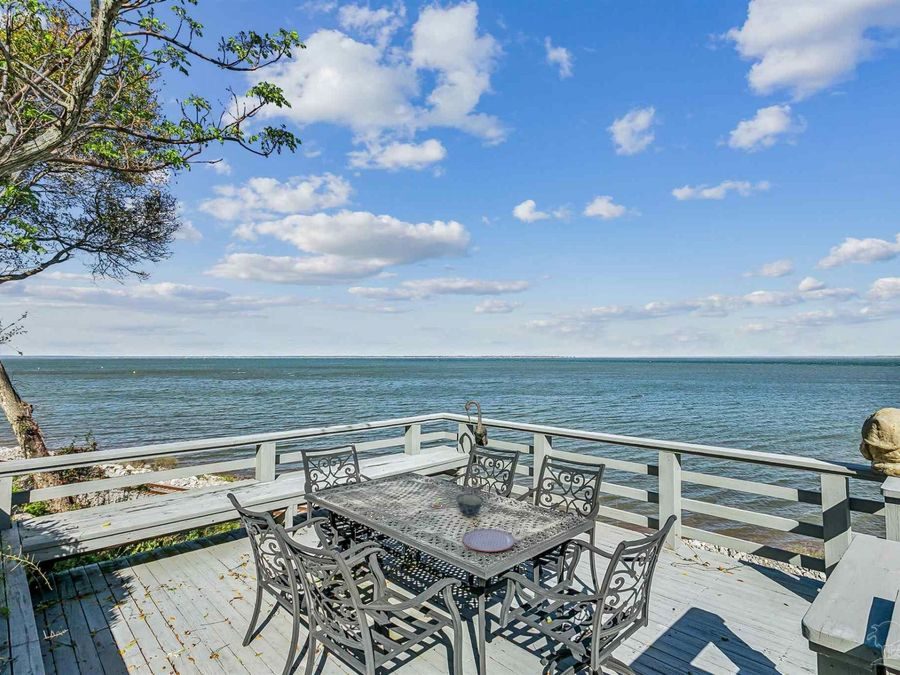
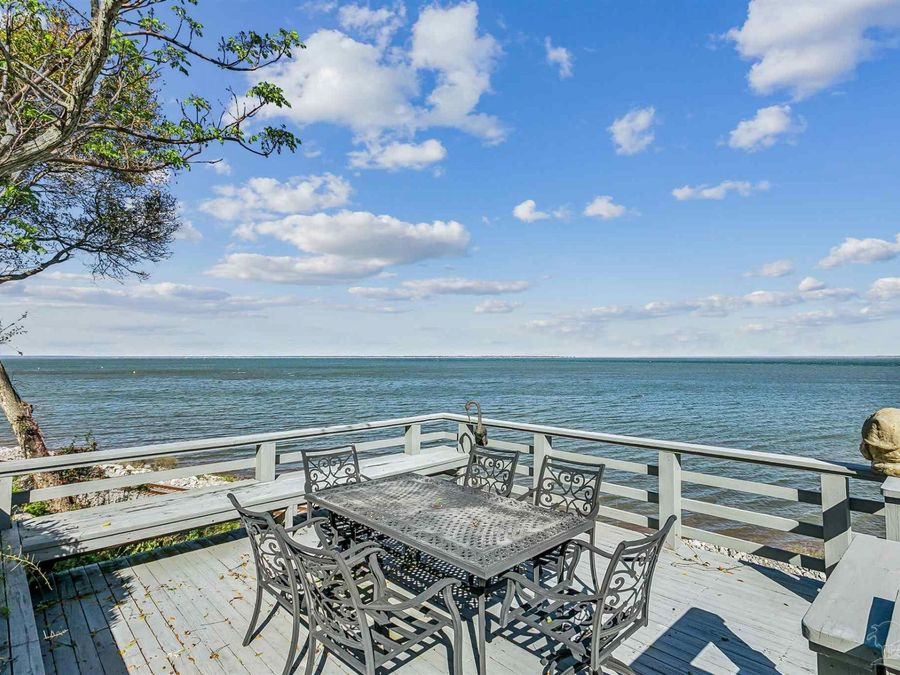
- bowl [455,493,484,518]
- plate [461,528,516,553]
